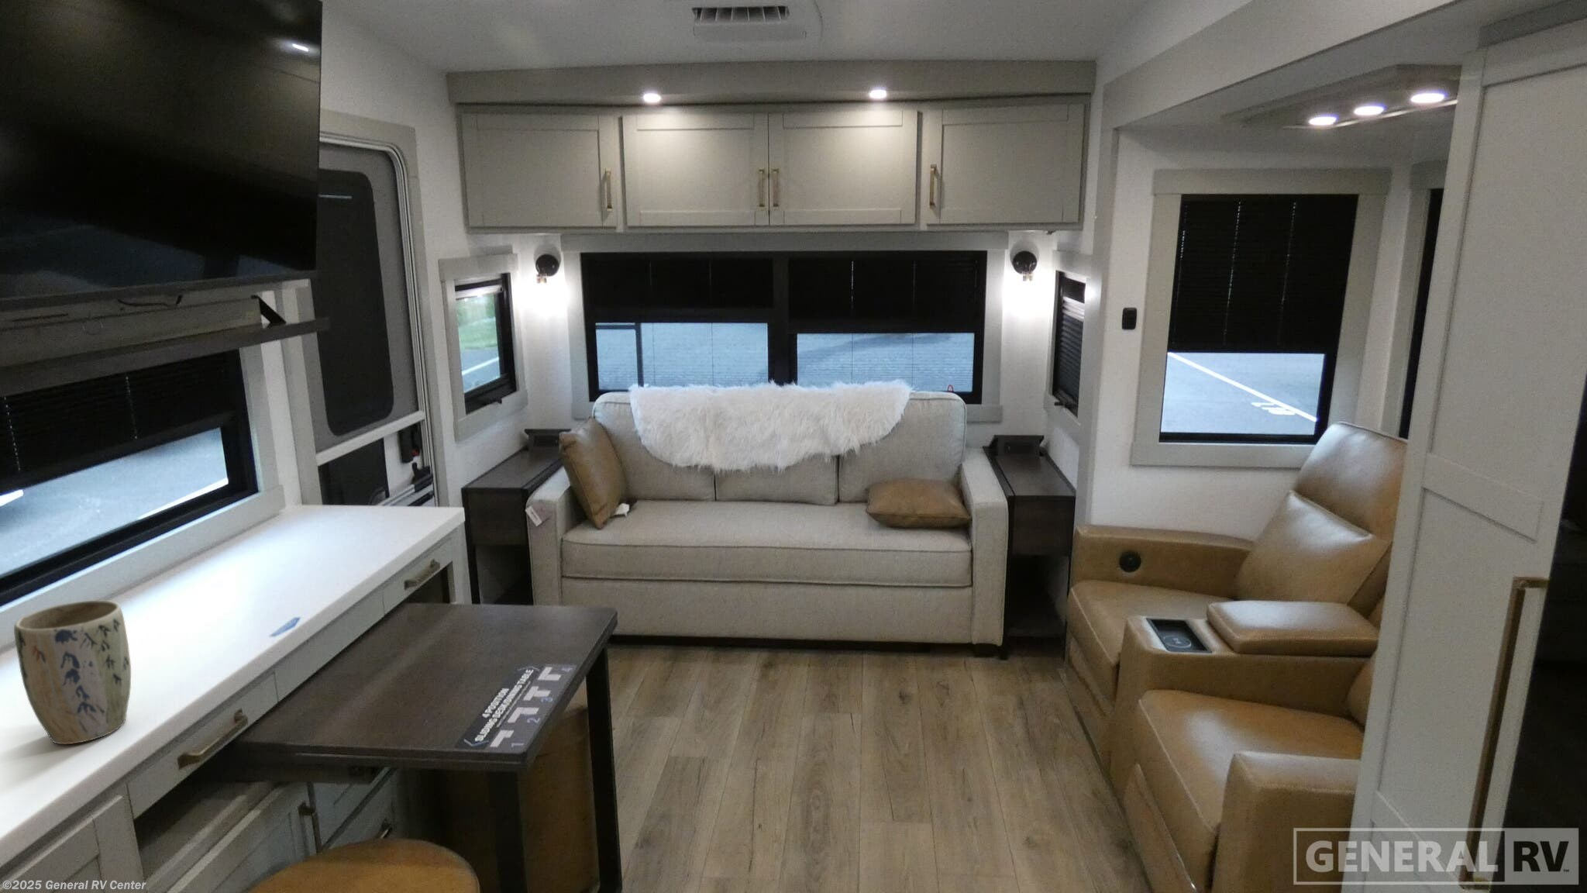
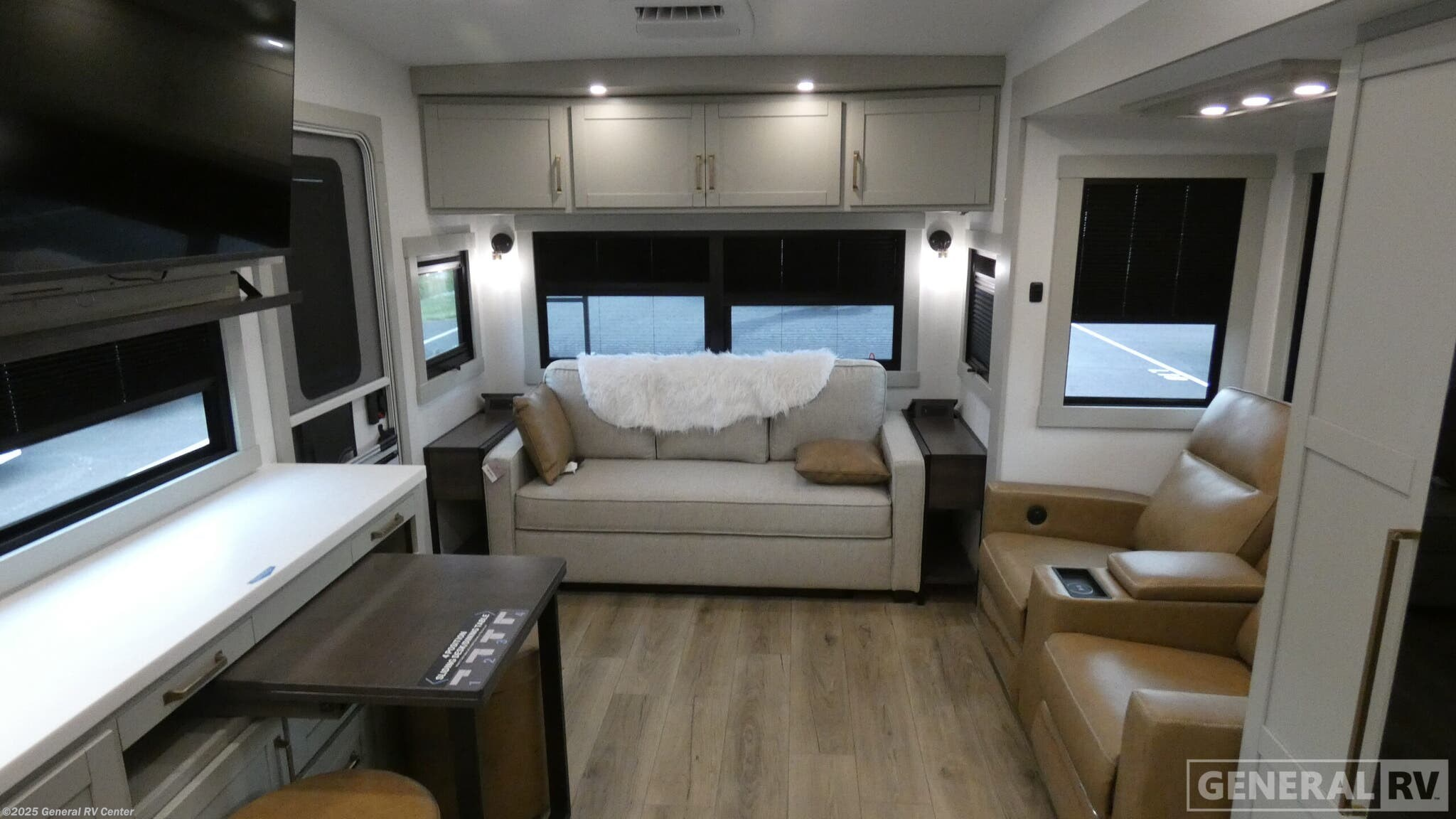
- plant pot [13,600,132,745]
